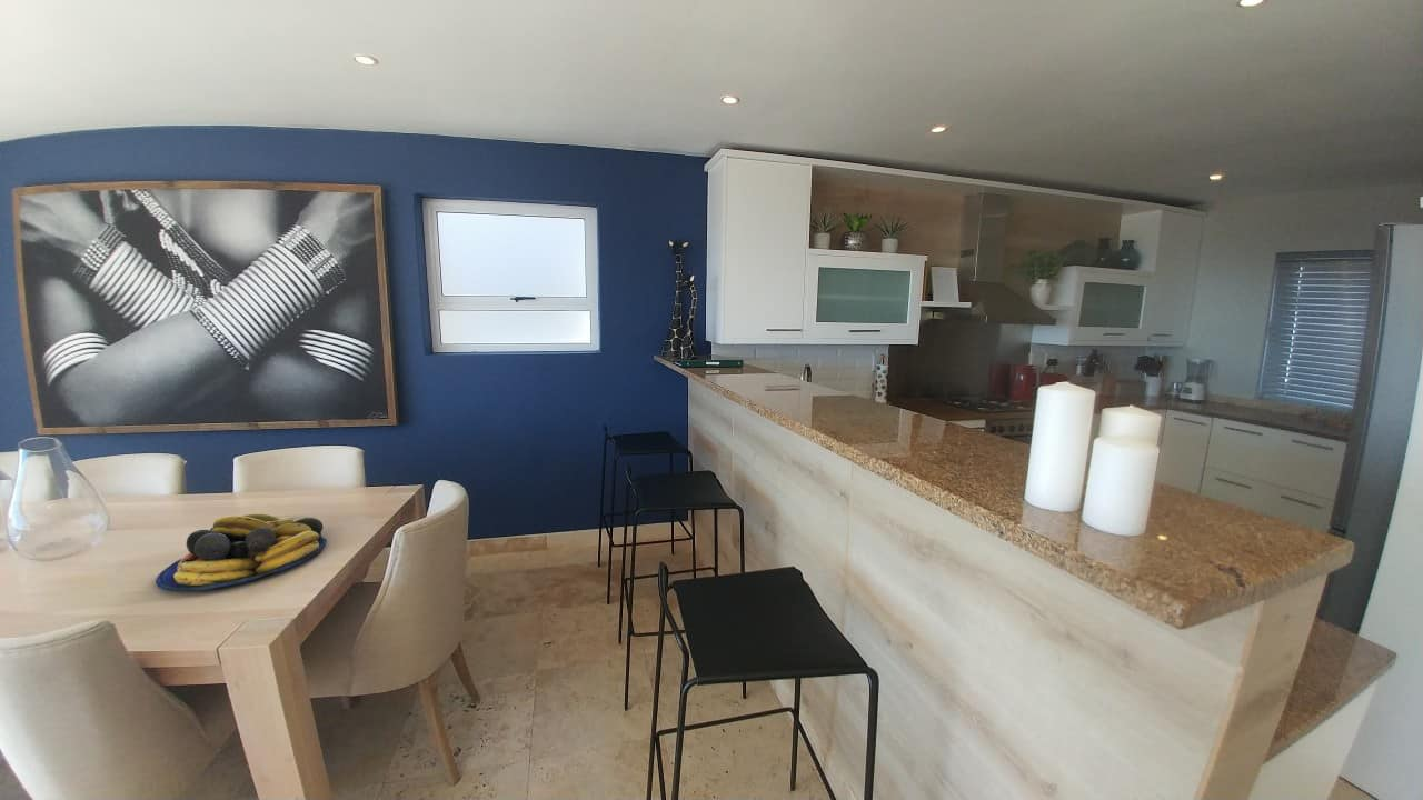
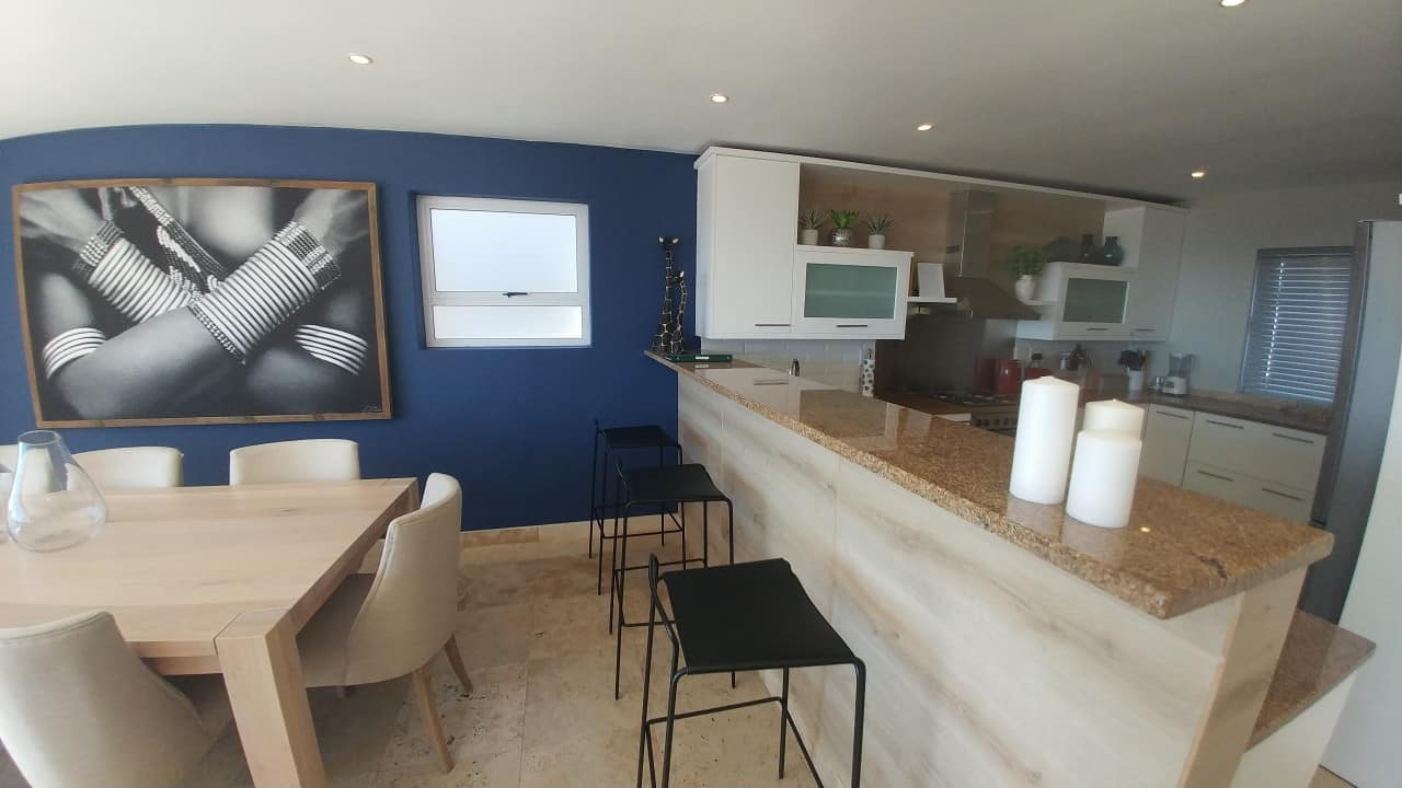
- fruit bowl [155,513,328,592]
